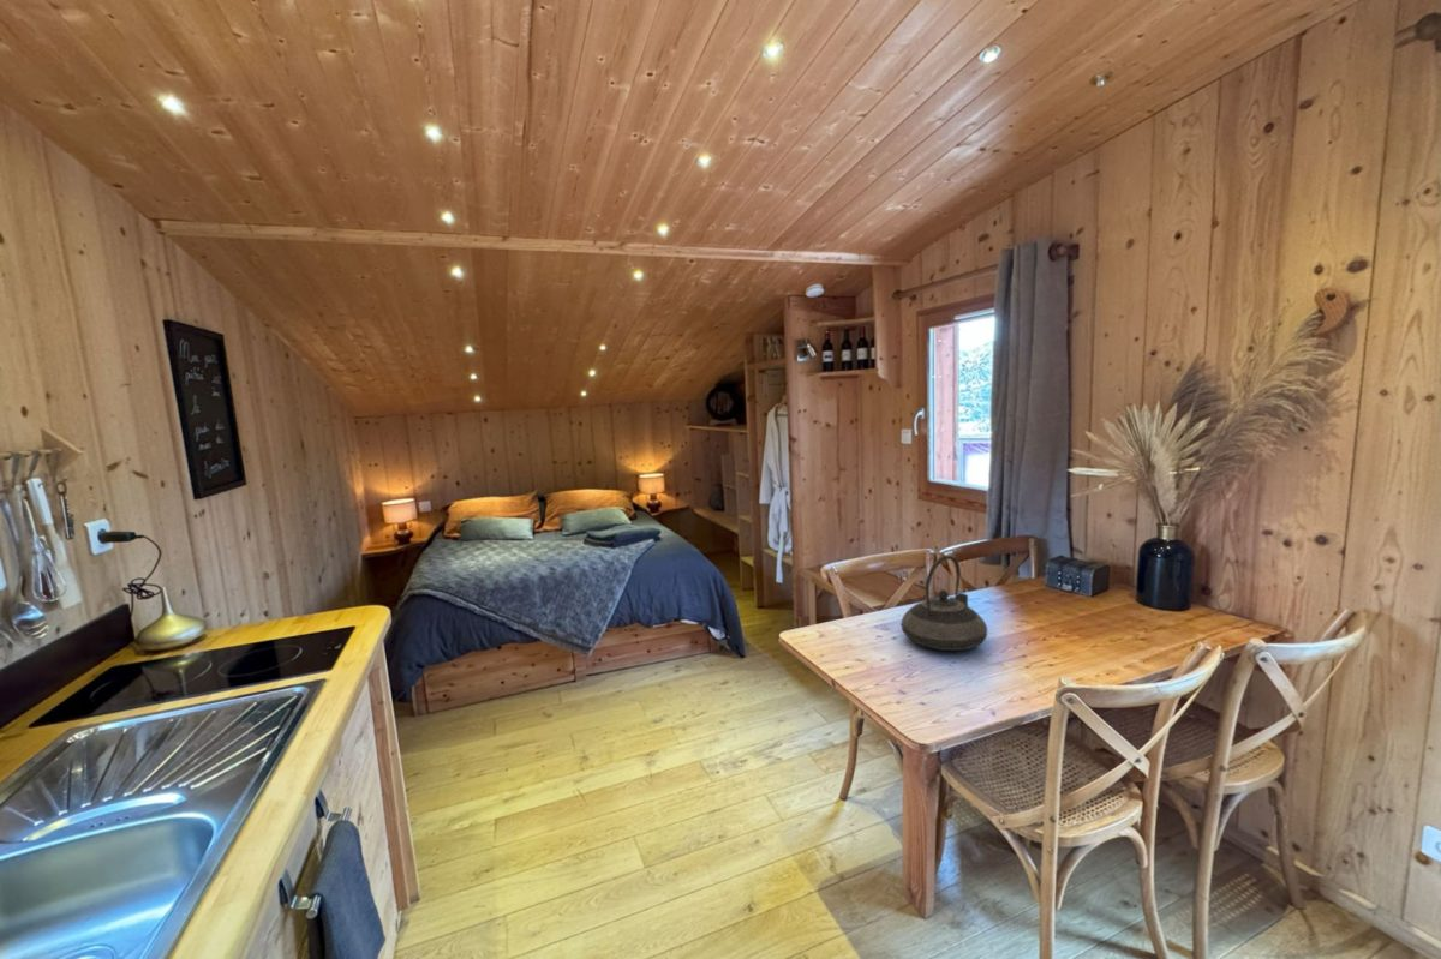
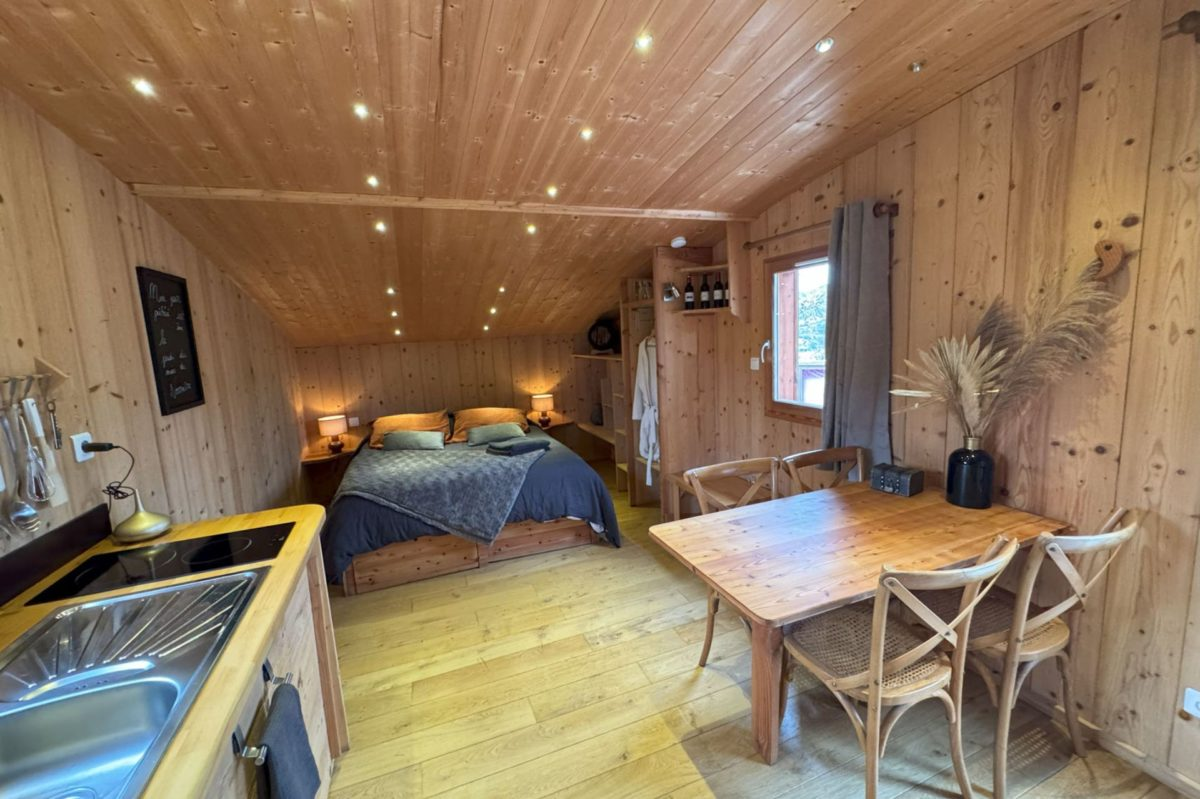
- teapot [899,555,988,652]
